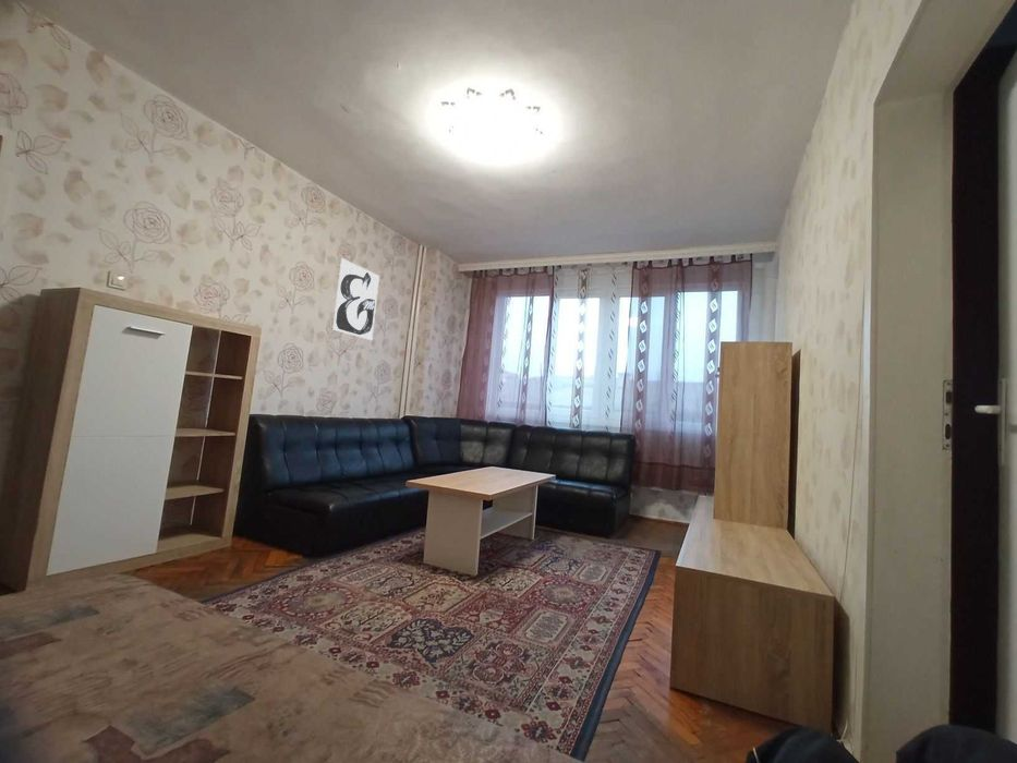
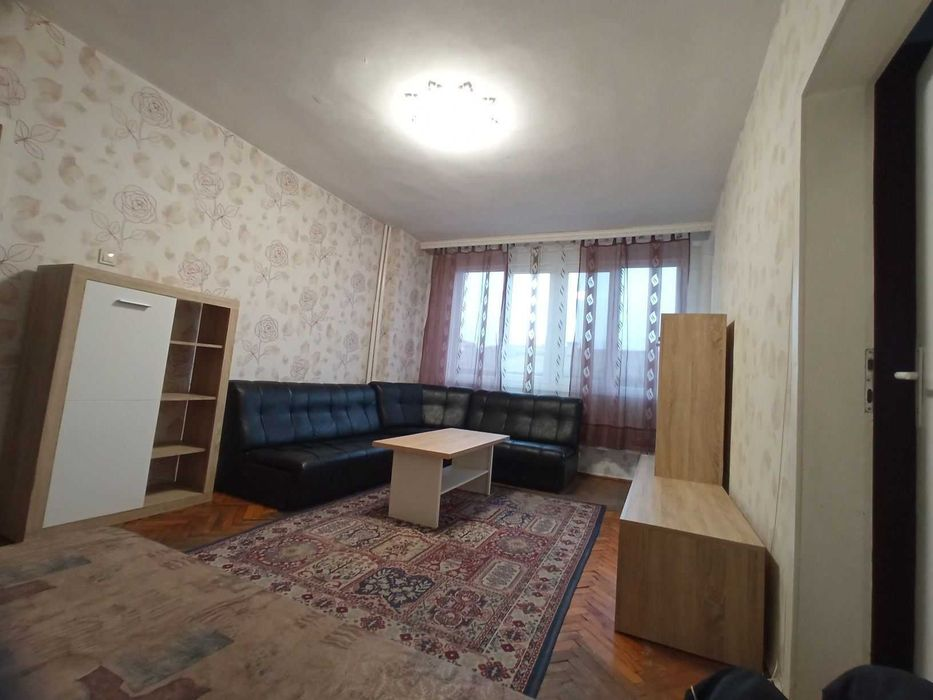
- wall art [331,257,380,341]
